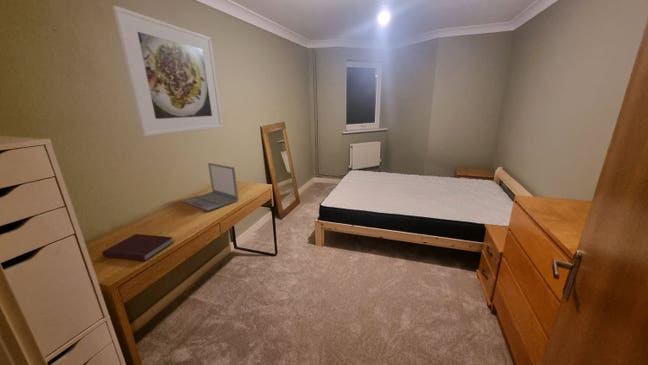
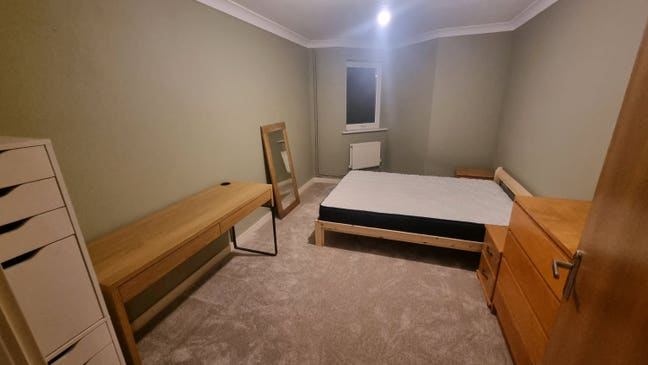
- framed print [112,5,224,137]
- notebook [101,233,174,262]
- laptop [183,162,239,212]
